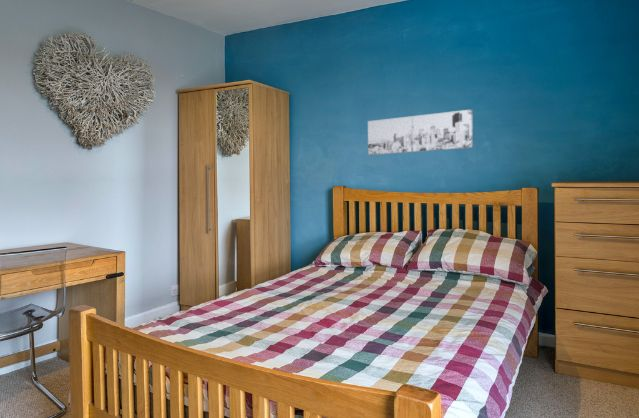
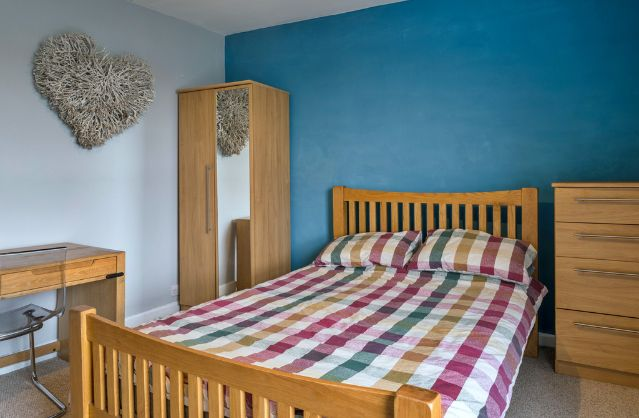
- wall art [367,108,474,156]
